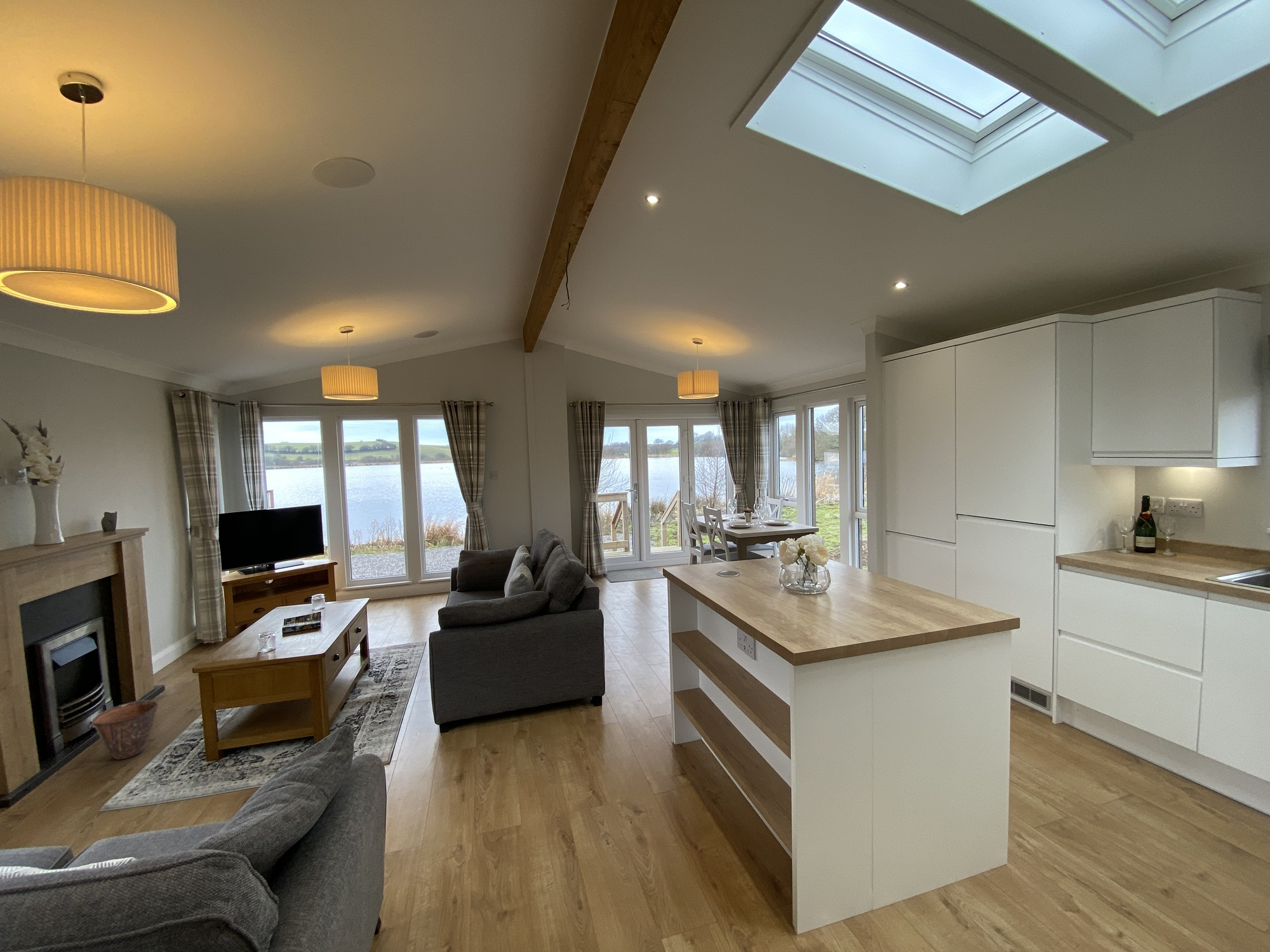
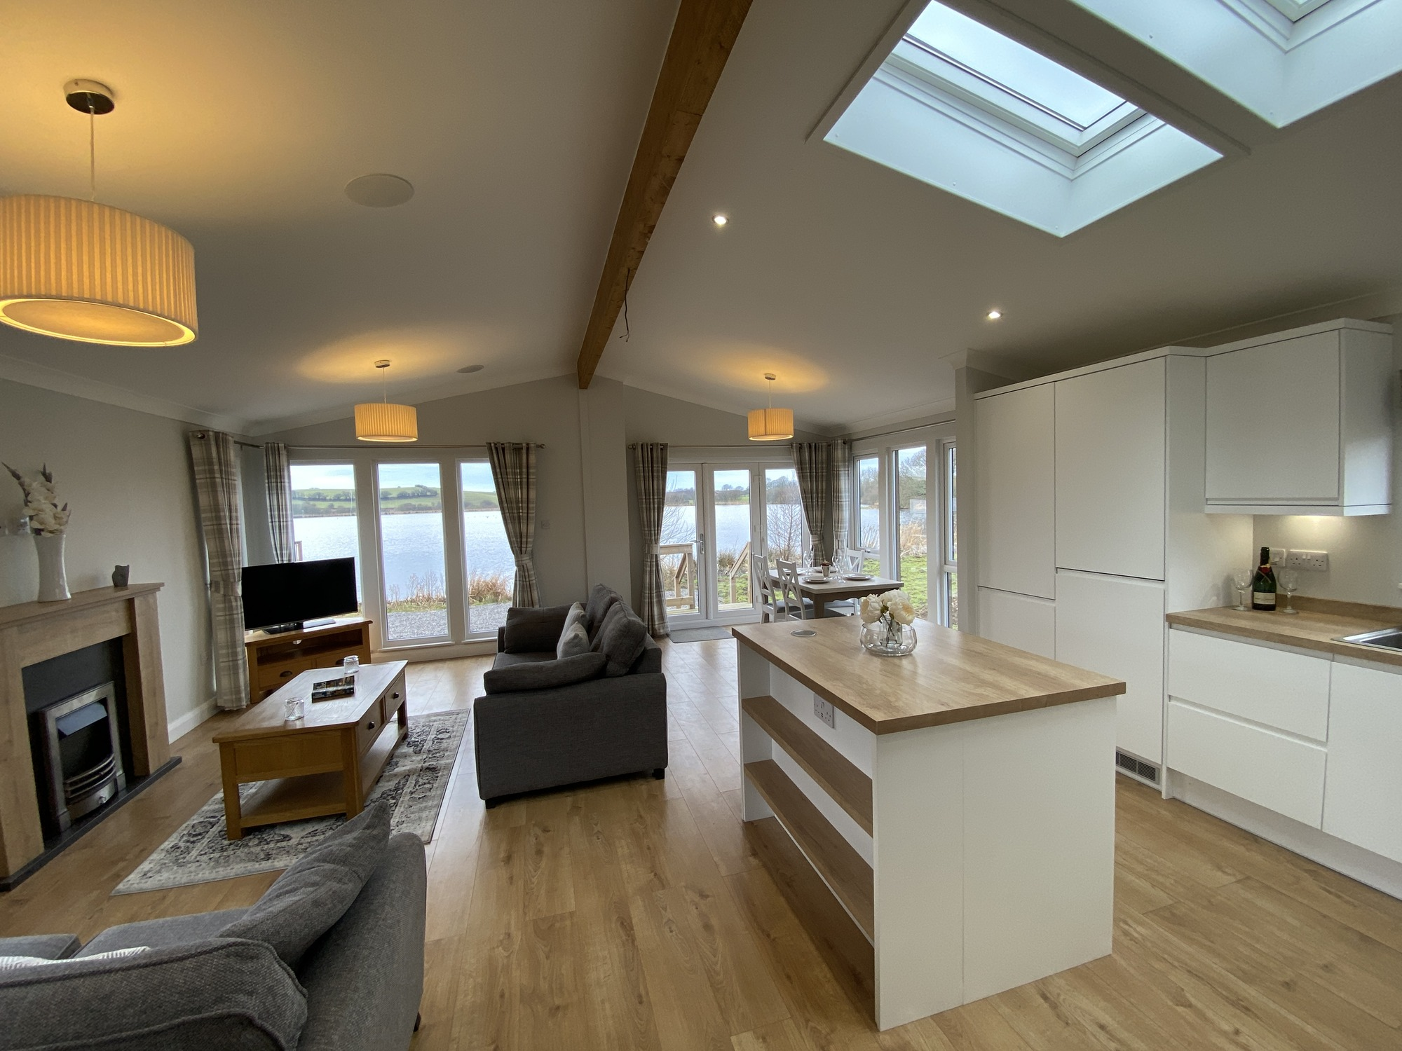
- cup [91,699,159,760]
